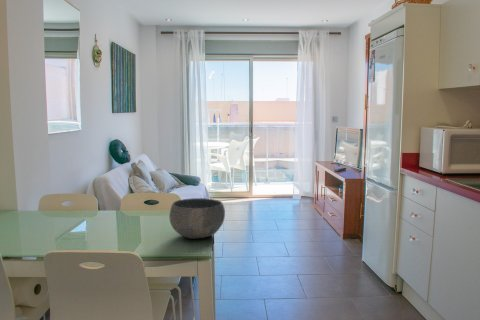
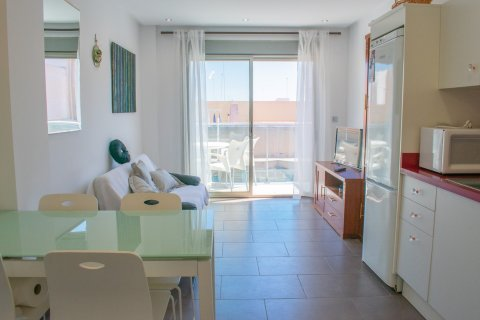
- bowl [168,197,226,240]
